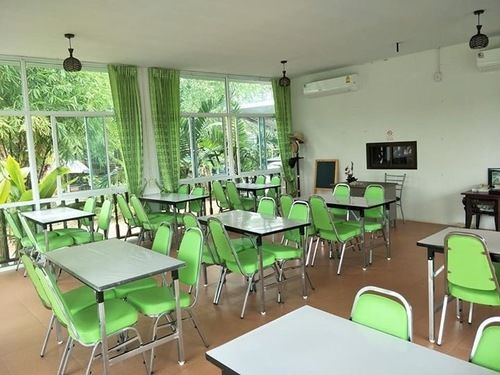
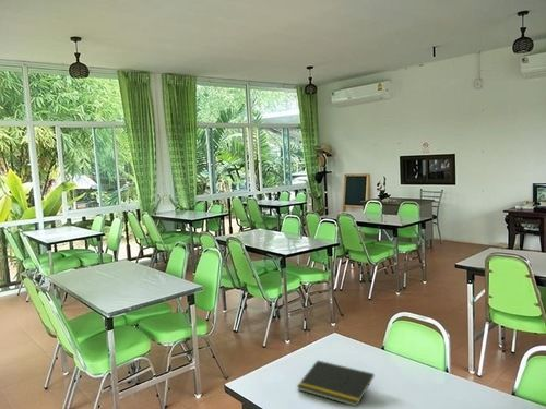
+ notepad [296,360,376,408]
